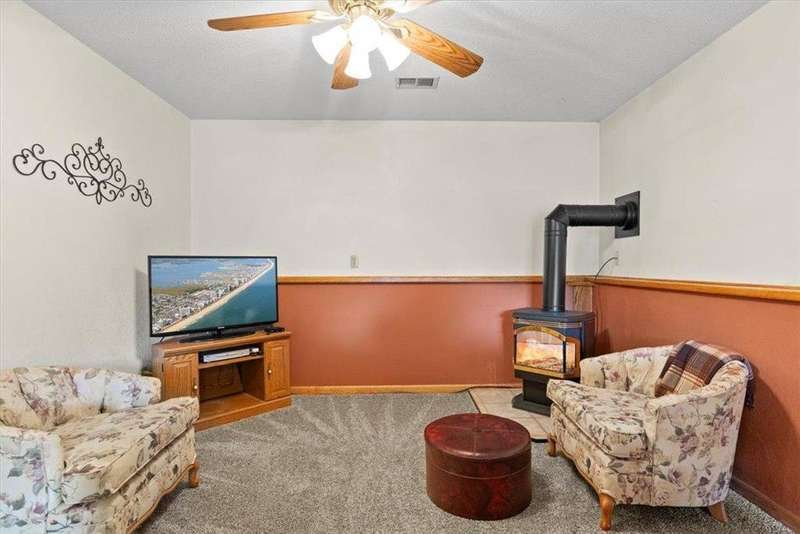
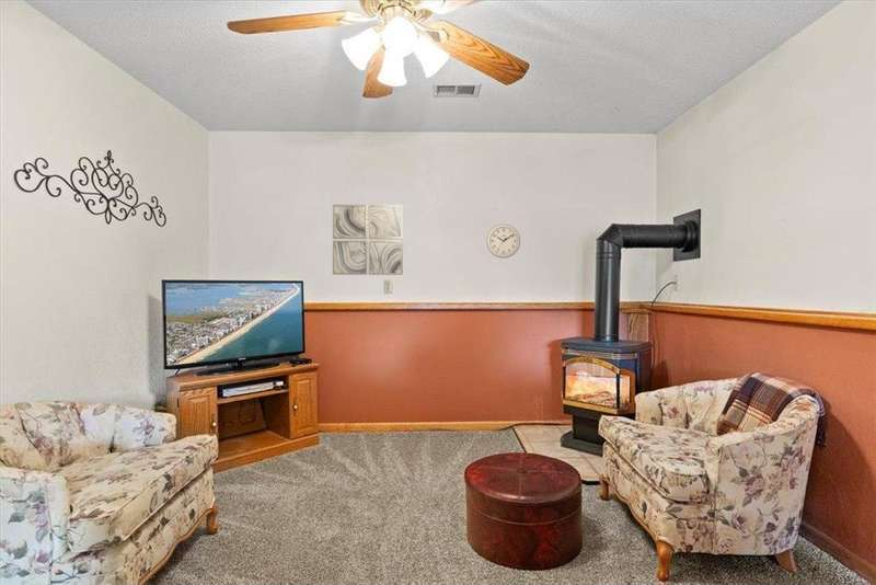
+ wall clock [485,223,521,260]
+ wall art [332,204,404,276]
